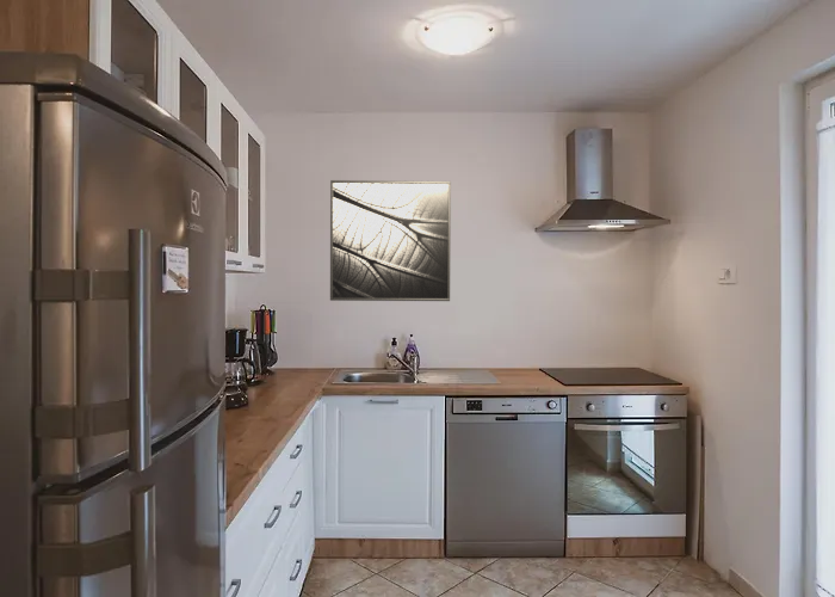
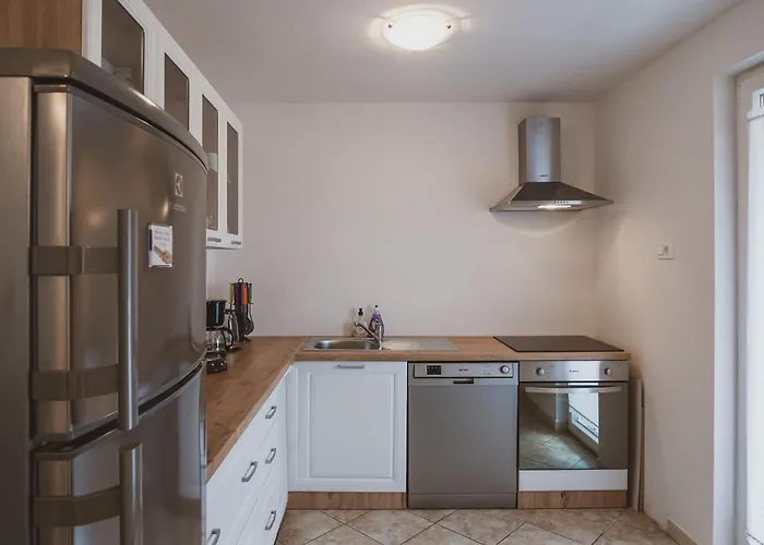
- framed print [329,179,452,302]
